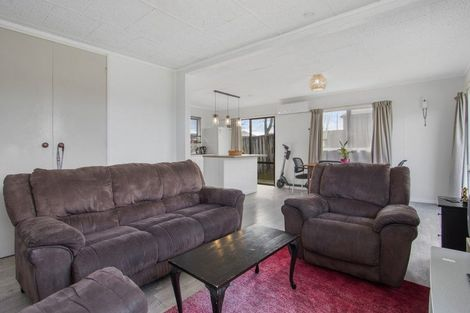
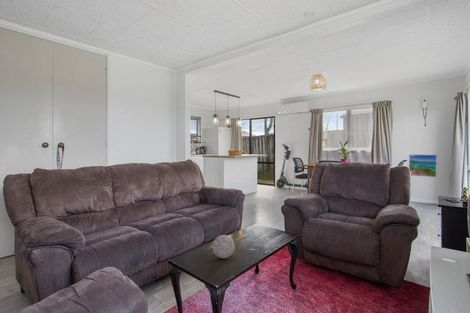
+ decorative ball [212,234,236,259]
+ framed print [408,154,438,178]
